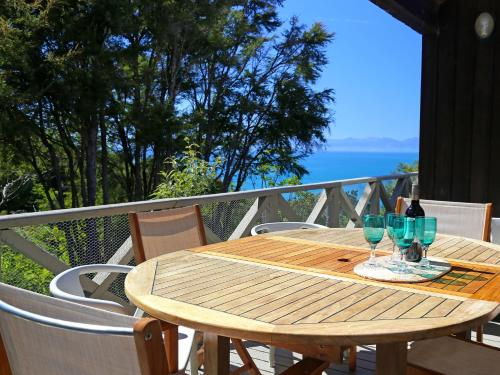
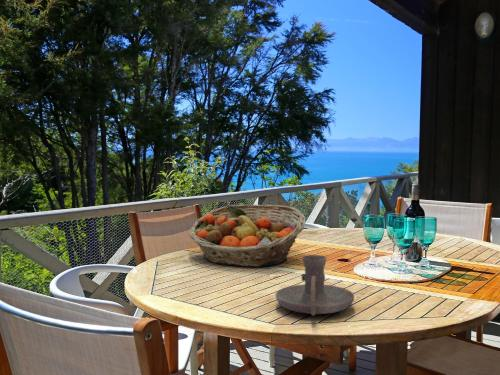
+ candle holder [275,254,355,316]
+ fruit basket [189,204,306,268]
